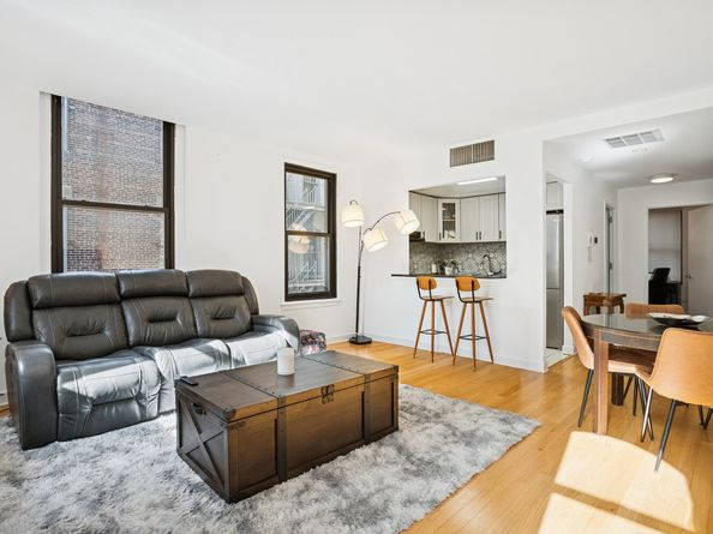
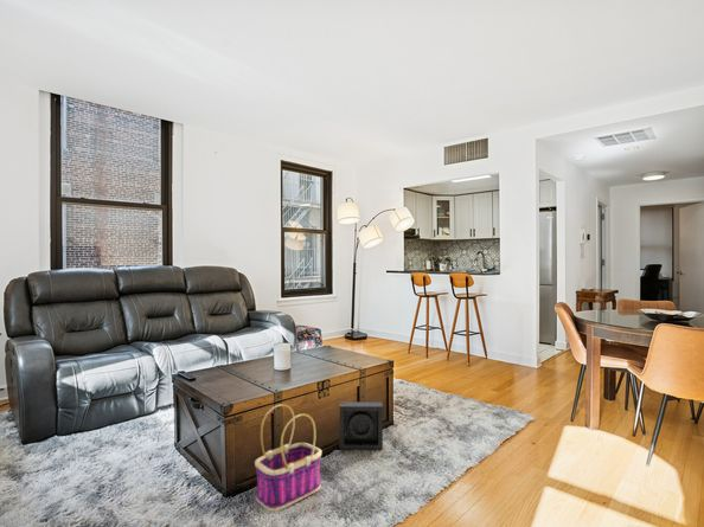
+ speaker [339,401,384,450]
+ basket [254,403,324,513]
